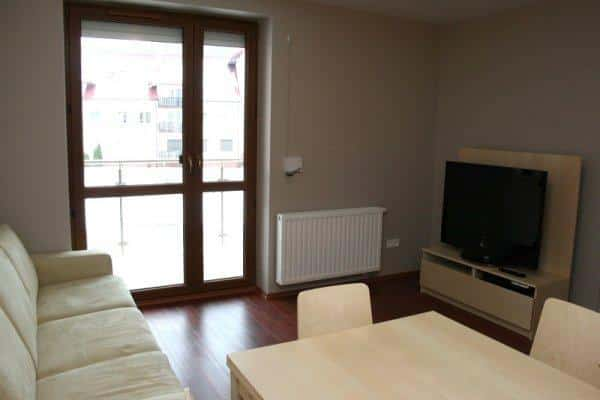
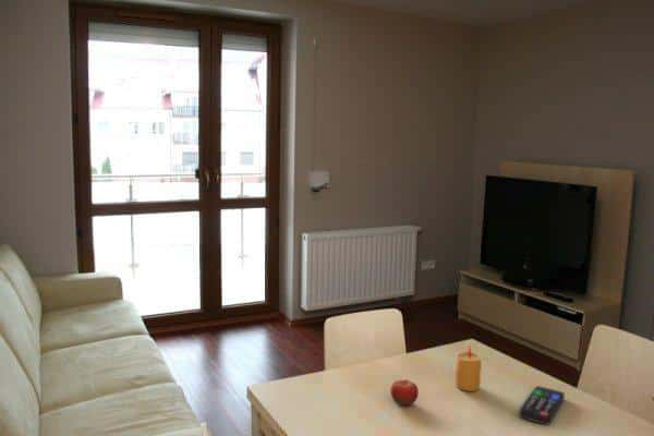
+ candle [455,344,483,392]
+ fruit [390,379,420,408]
+ remote control [518,385,566,426]
